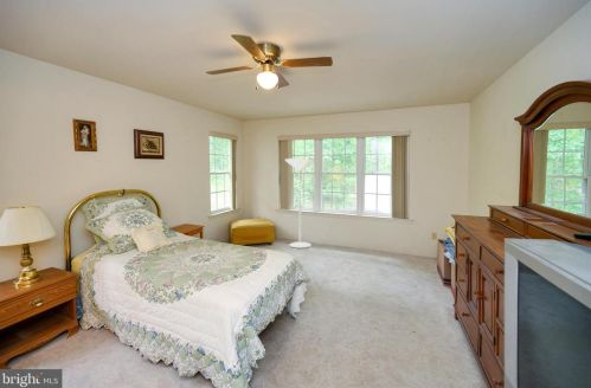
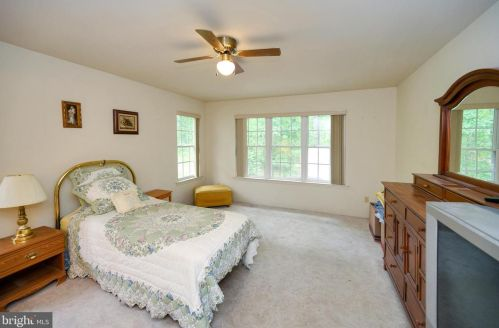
- floor lamp [284,157,316,250]
